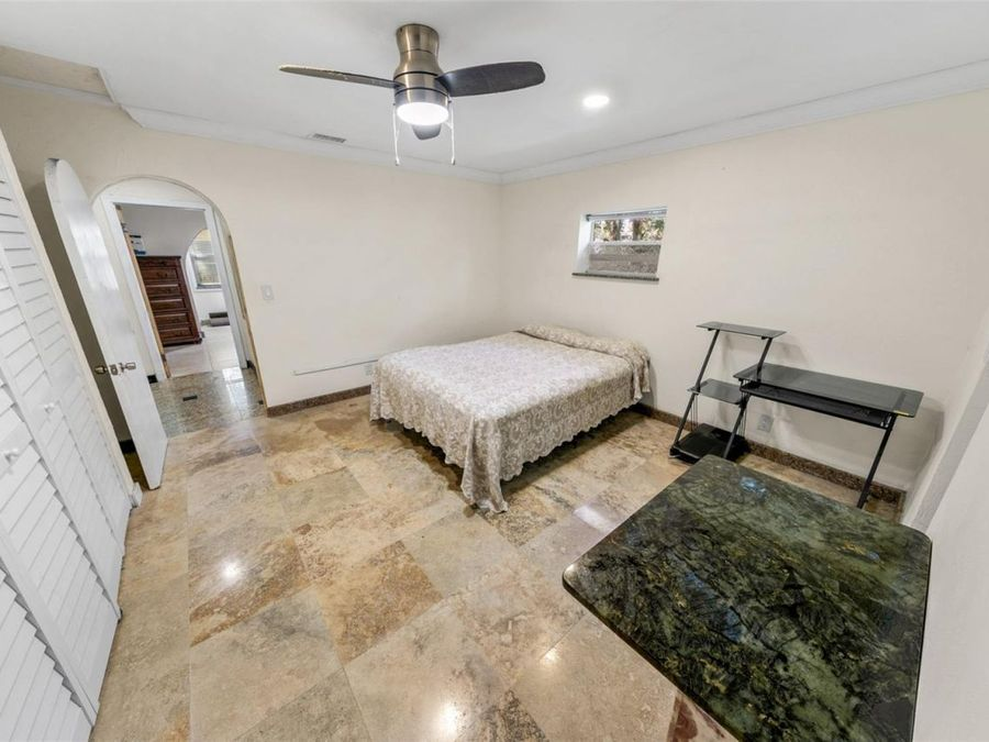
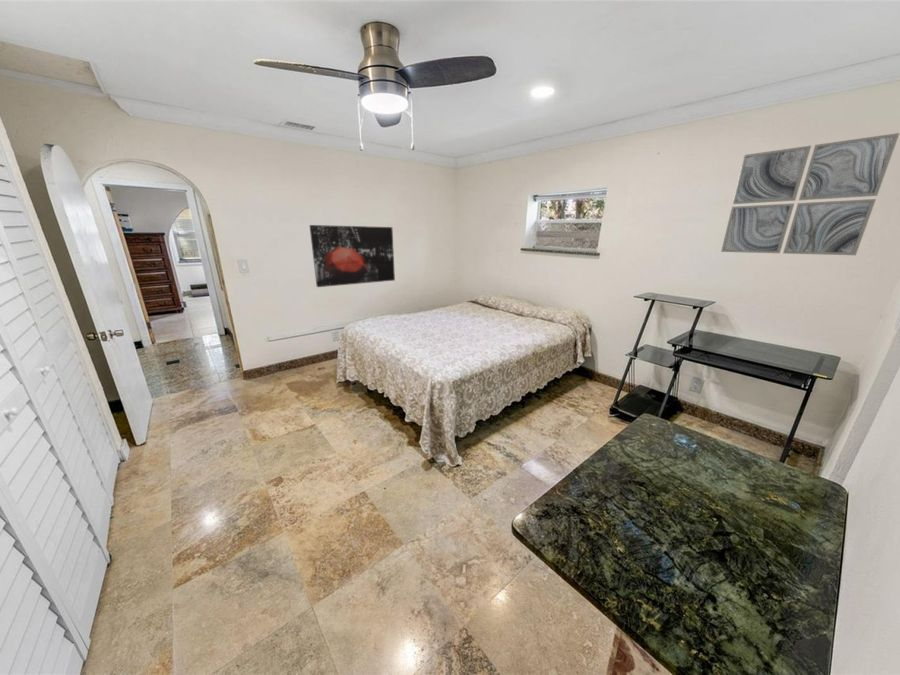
+ wall art [308,224,396,288]
+ wall art [720,132,900,256]
